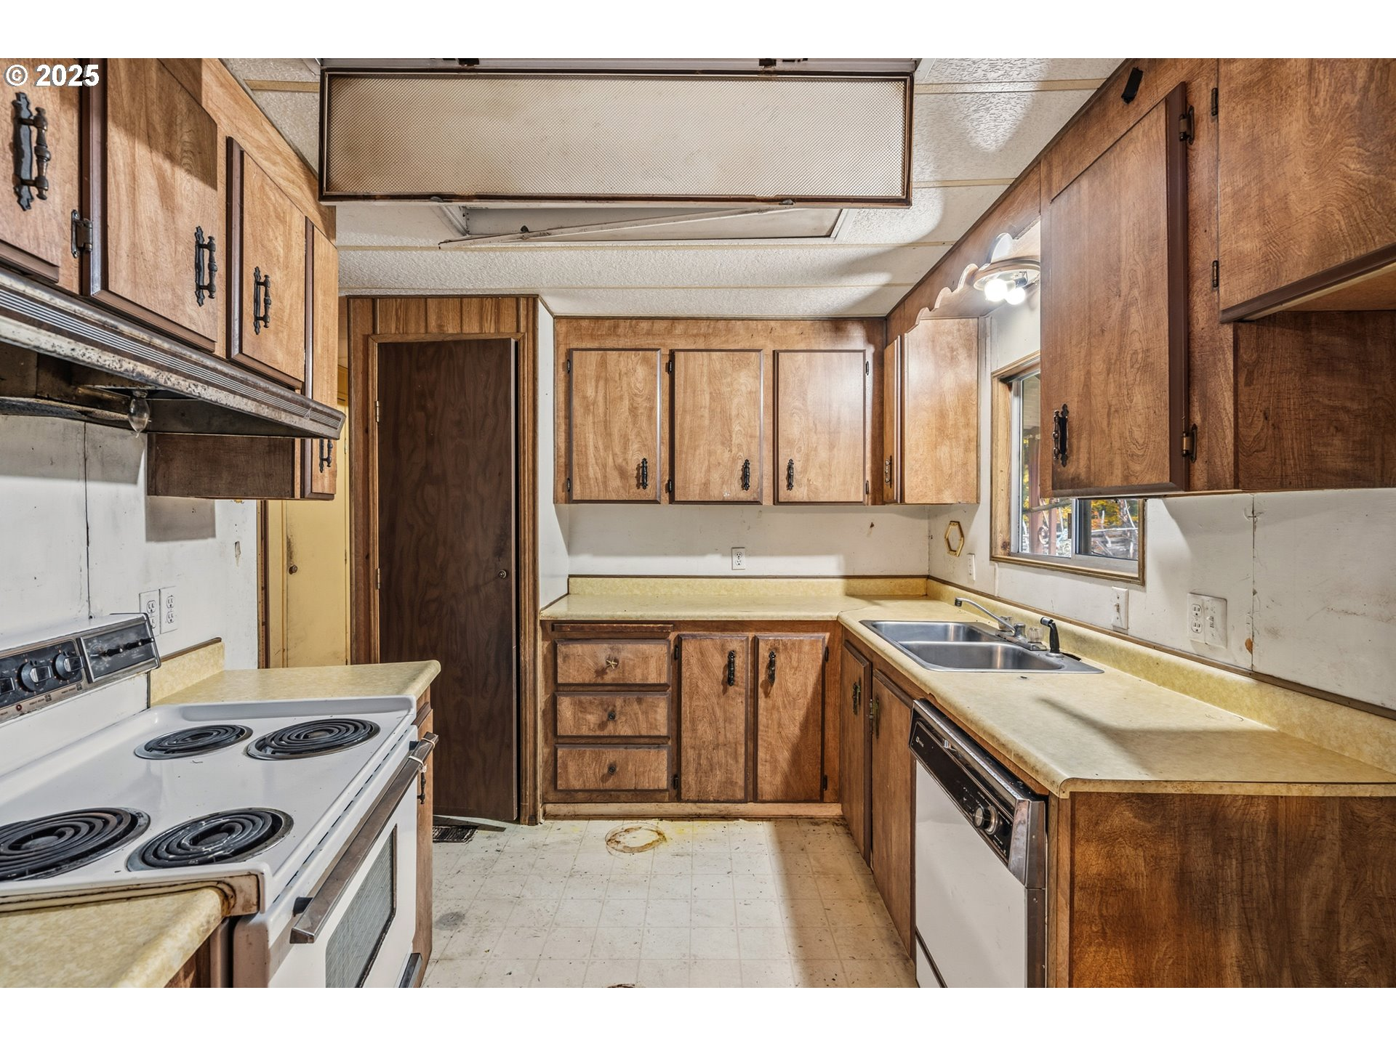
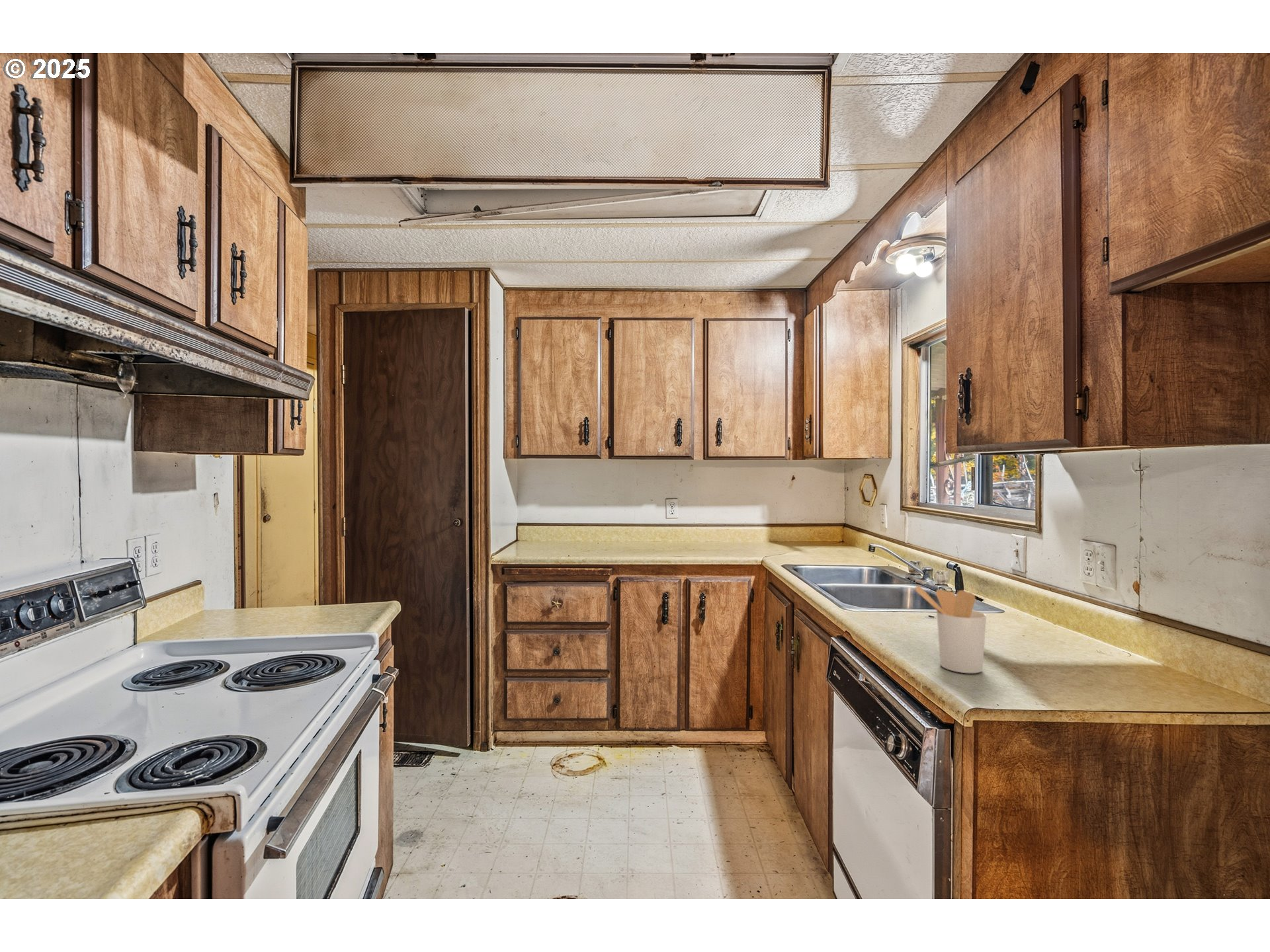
+ utensil holder [914,585,987,674]
